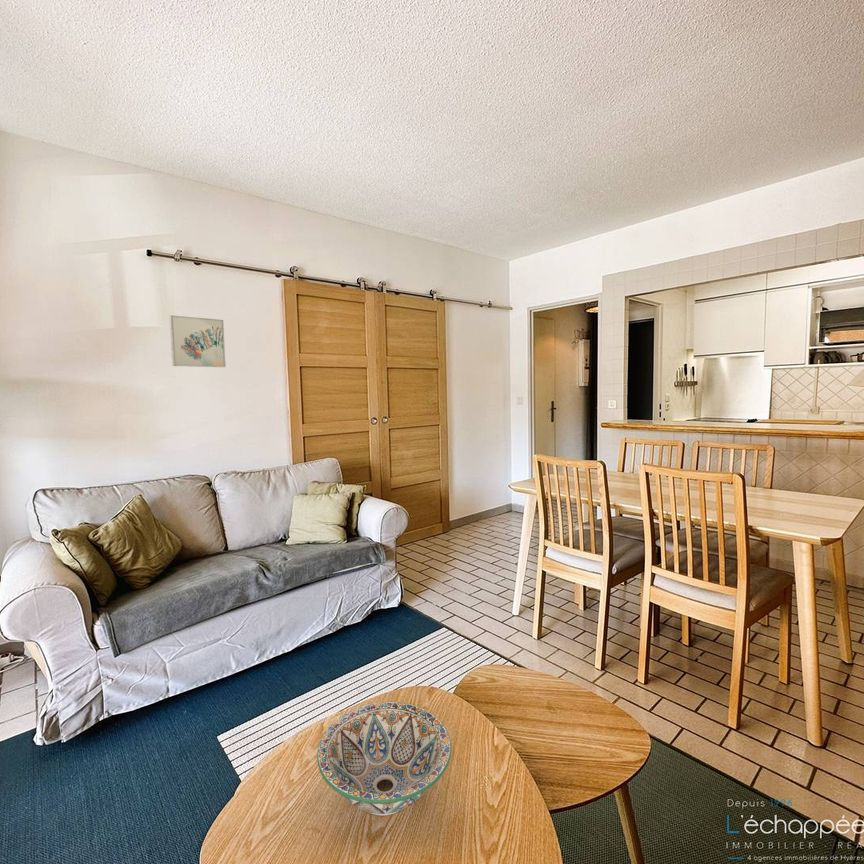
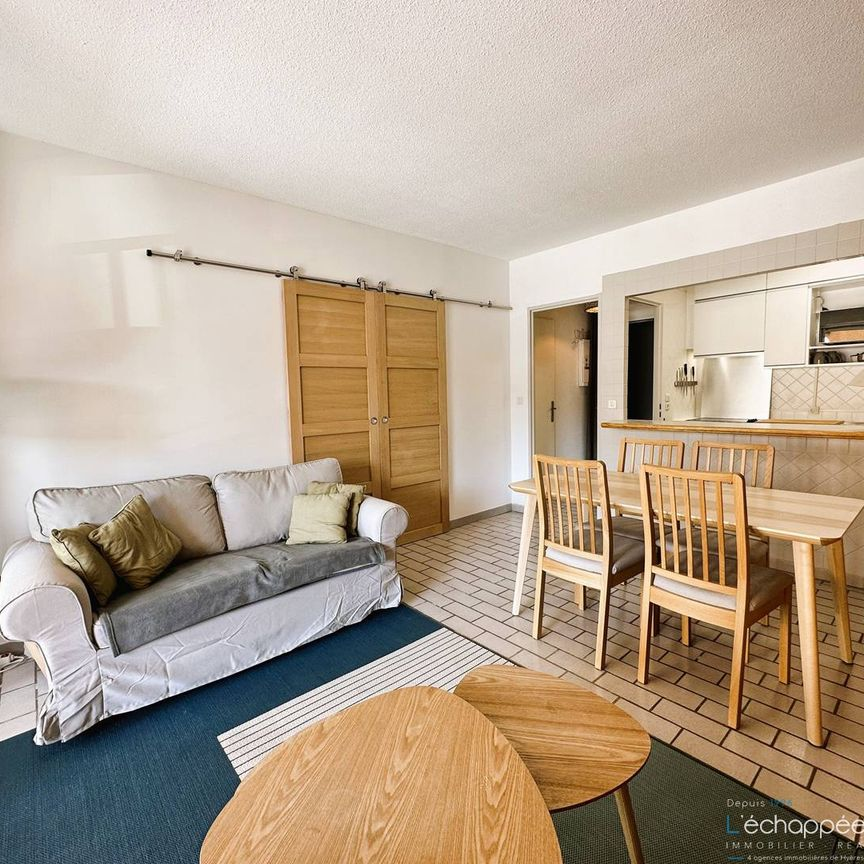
- decorative bowl [316,701,452,817]
- wall art [168,314,226,368]
